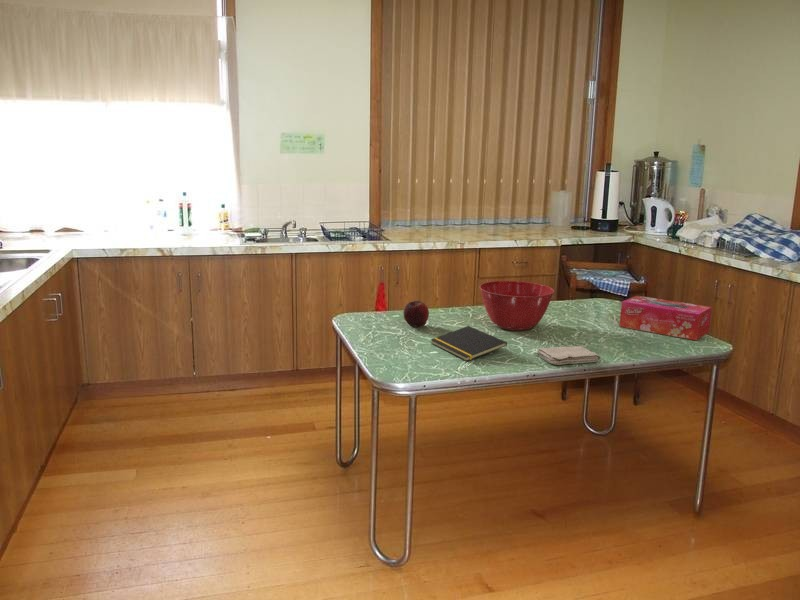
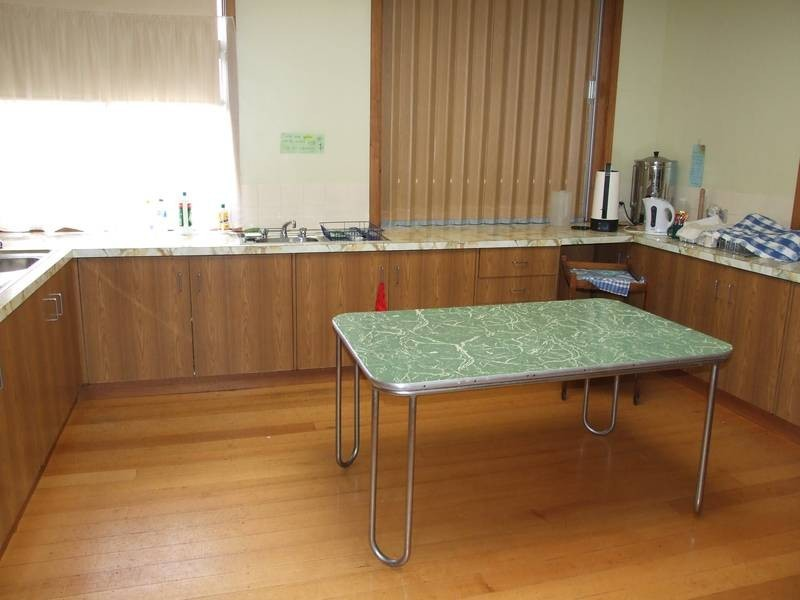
- fruit [403,300,430,328]
- washcloth [537,345,602,366]
- tissue box [619,295,713,341]
- notepad [430,325,508,362]
- mixing bowl [479,280,555,332]
